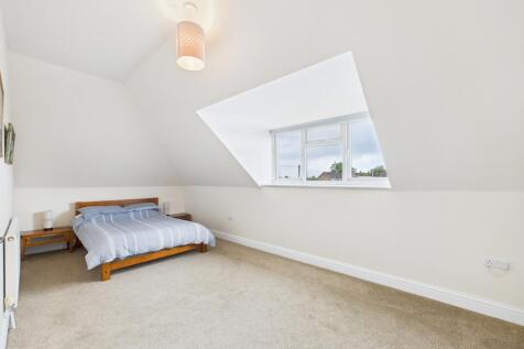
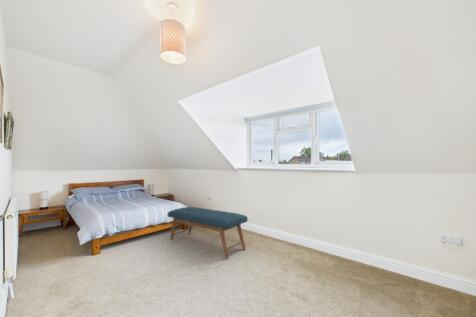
+ bench [167,206,249,259]
